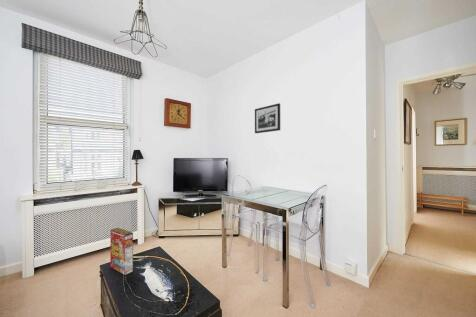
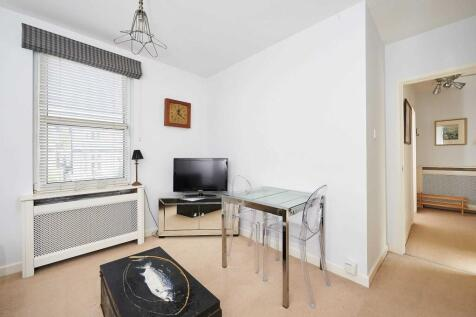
- cereal box [109,227,134,276]
- picture frame [254,102,281,134]
